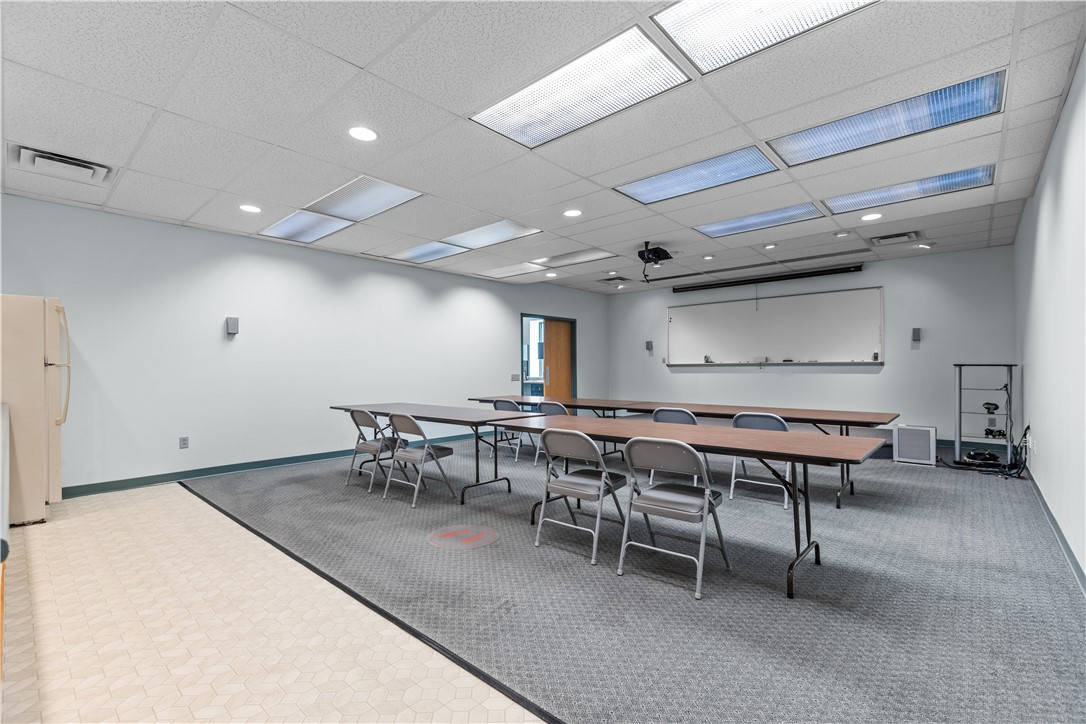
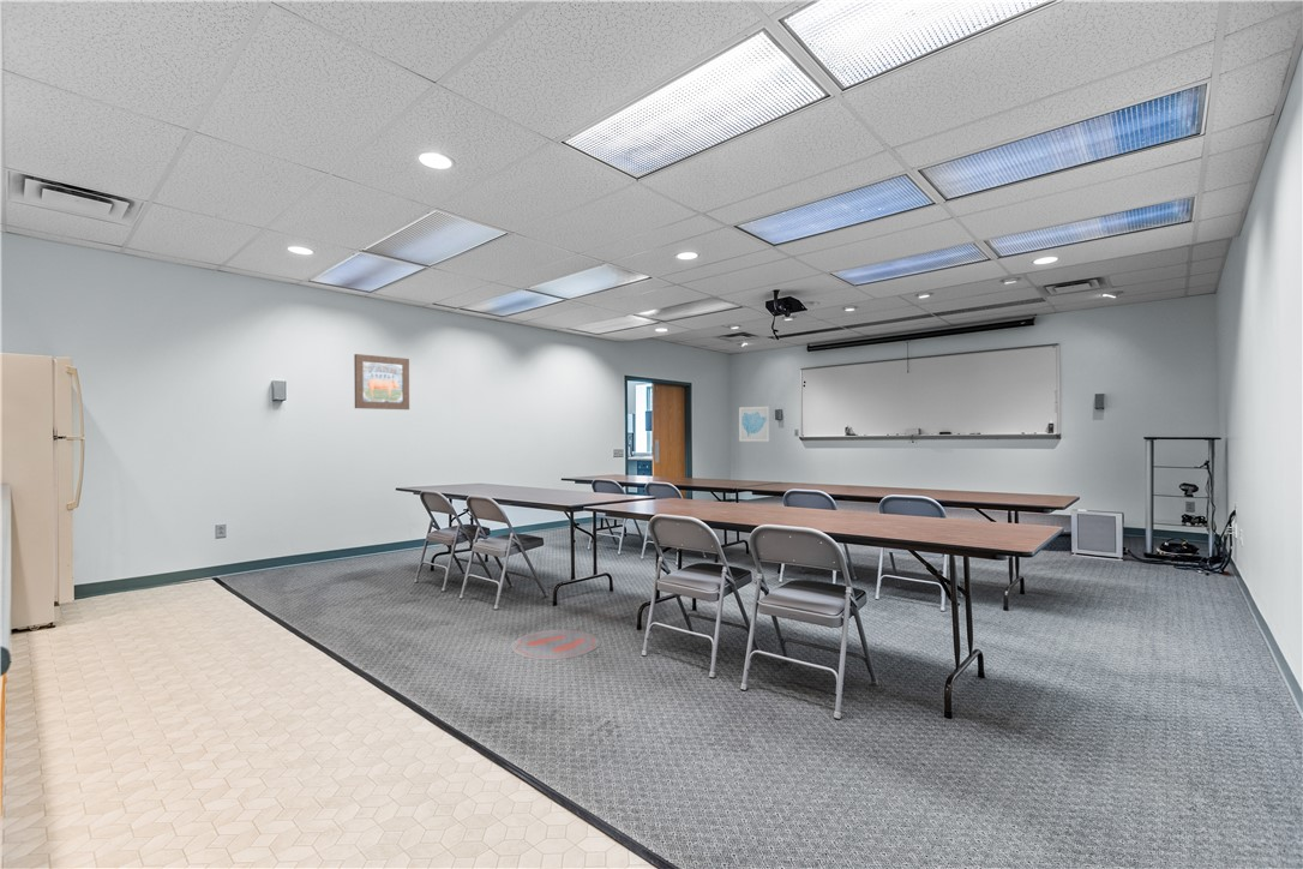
+ wall art [738,406,770,443]
+ wall art [353,353,410,410]
